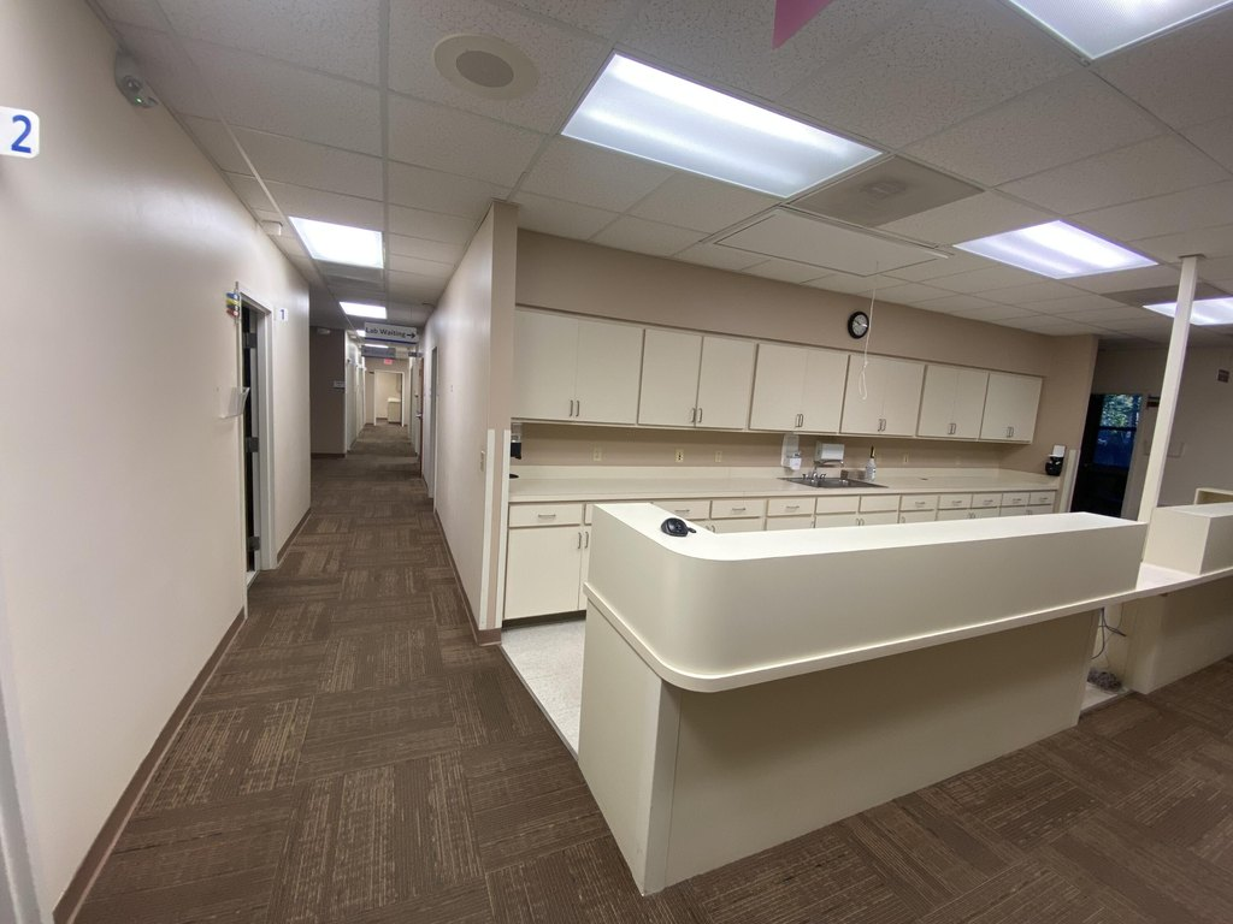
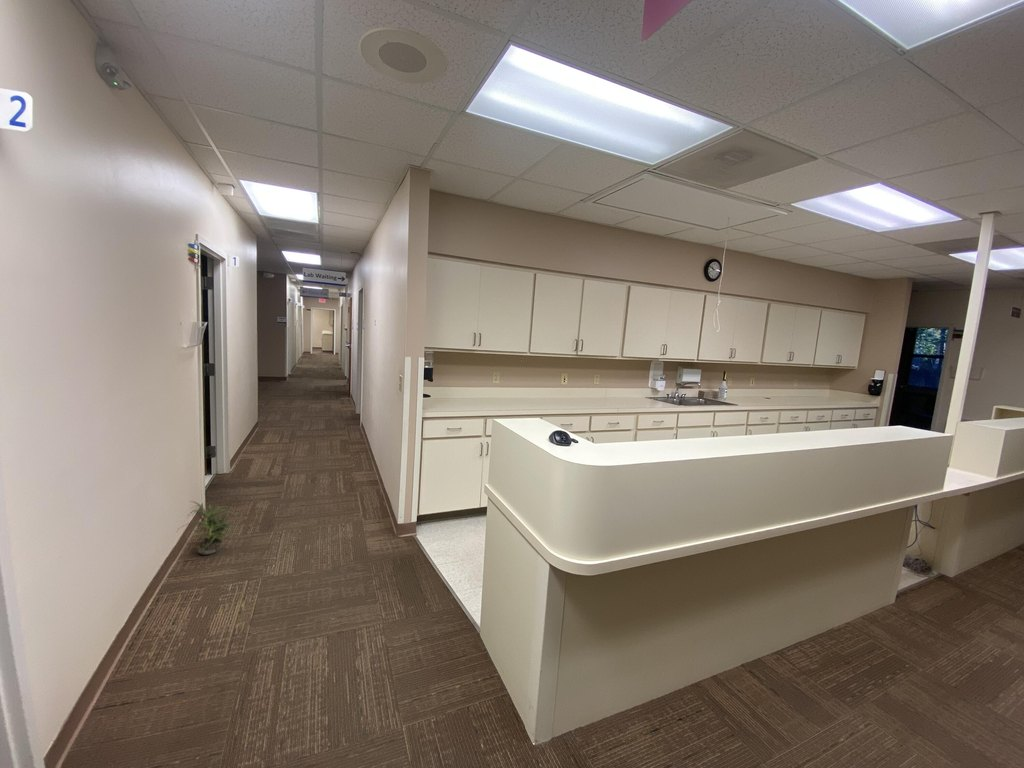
+ potted plant [176,500,240,556]
